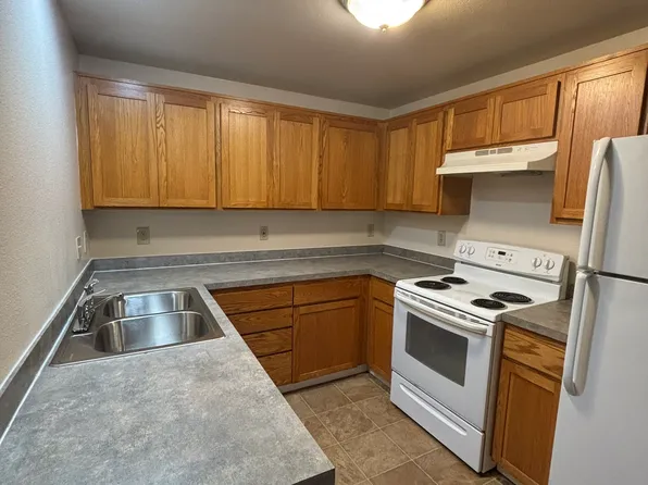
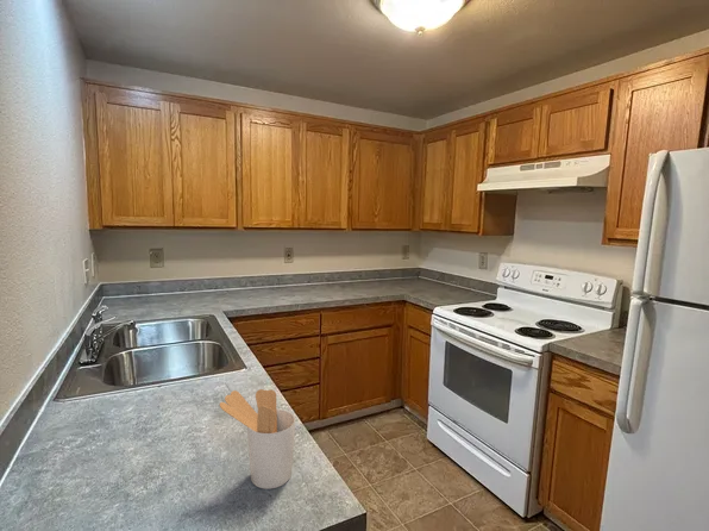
+ utensil holder [219,388,296,491]
